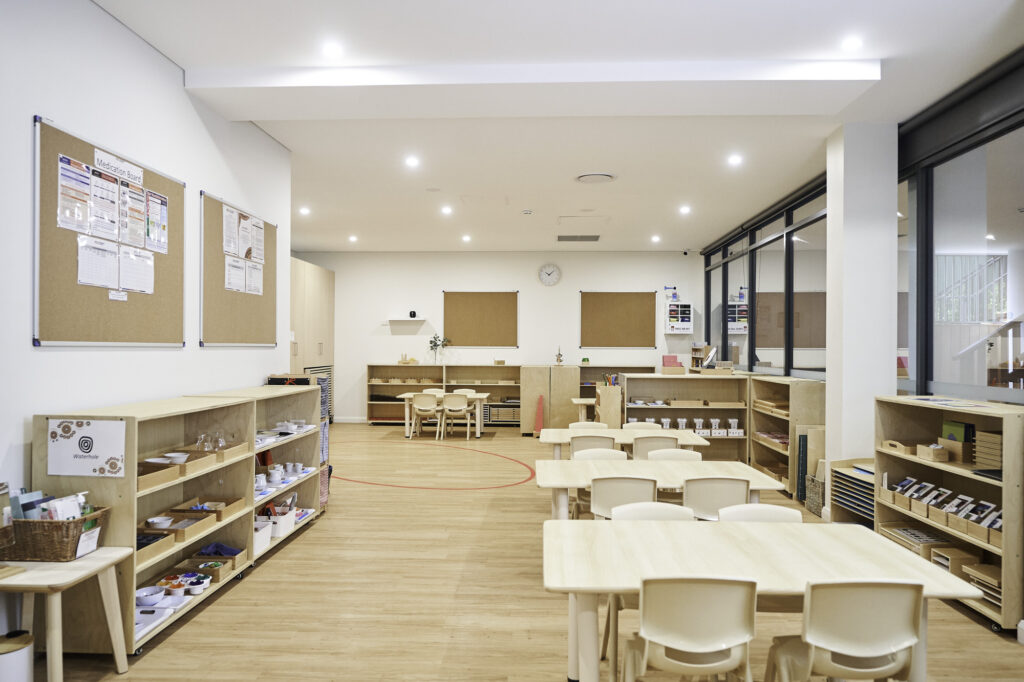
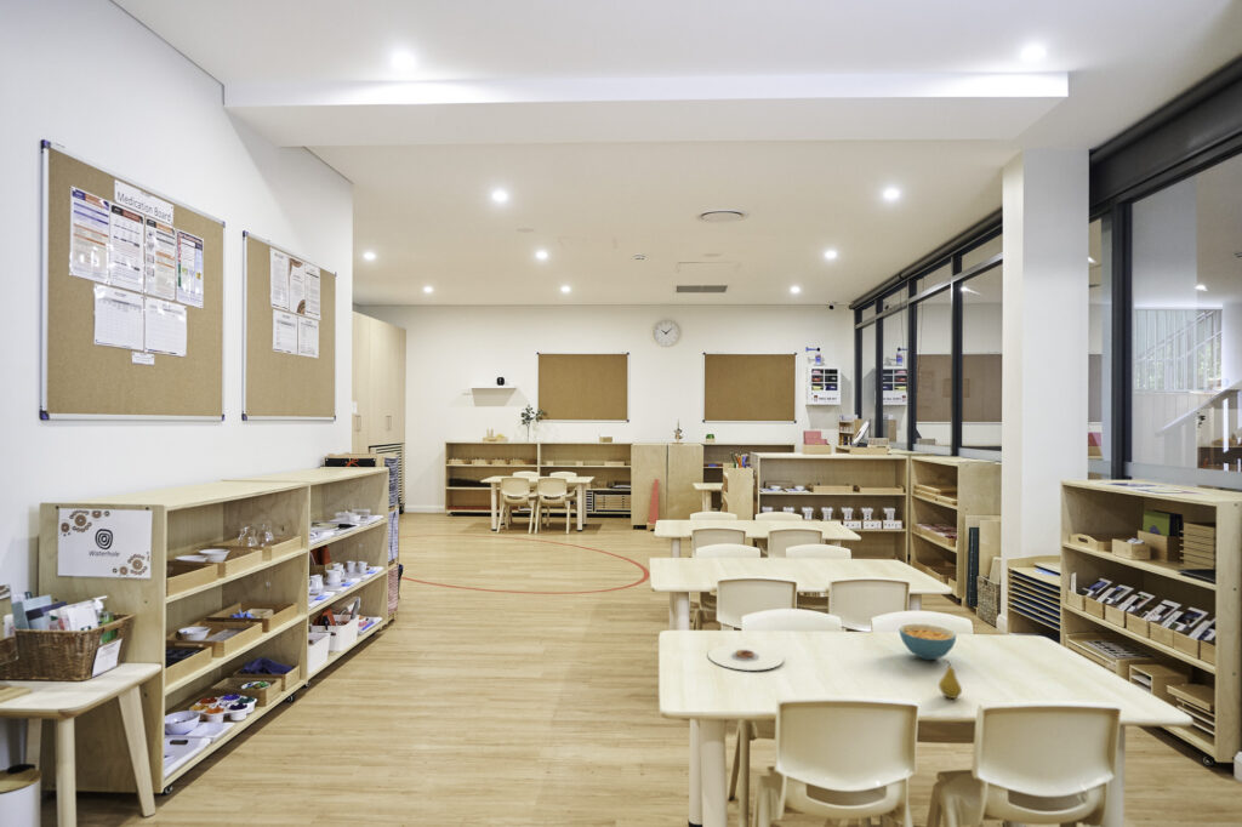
+ fruit [938,658,963,700]
+ cereal bowl [898,623,957,661]
+ plate [707,643,785,672]
